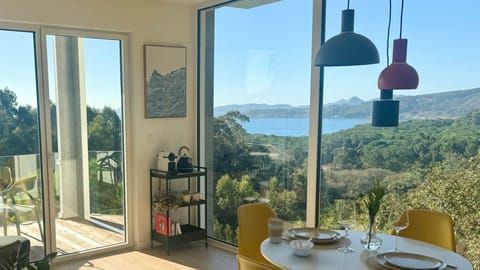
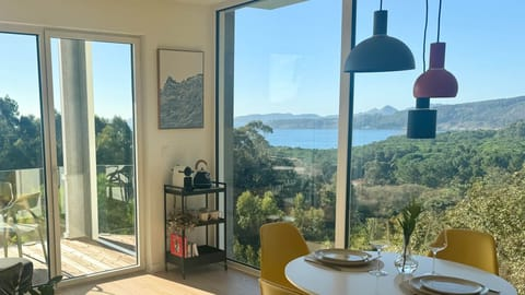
- coffee cup [267,216,285,244]
- legume [289,237,315,257]
